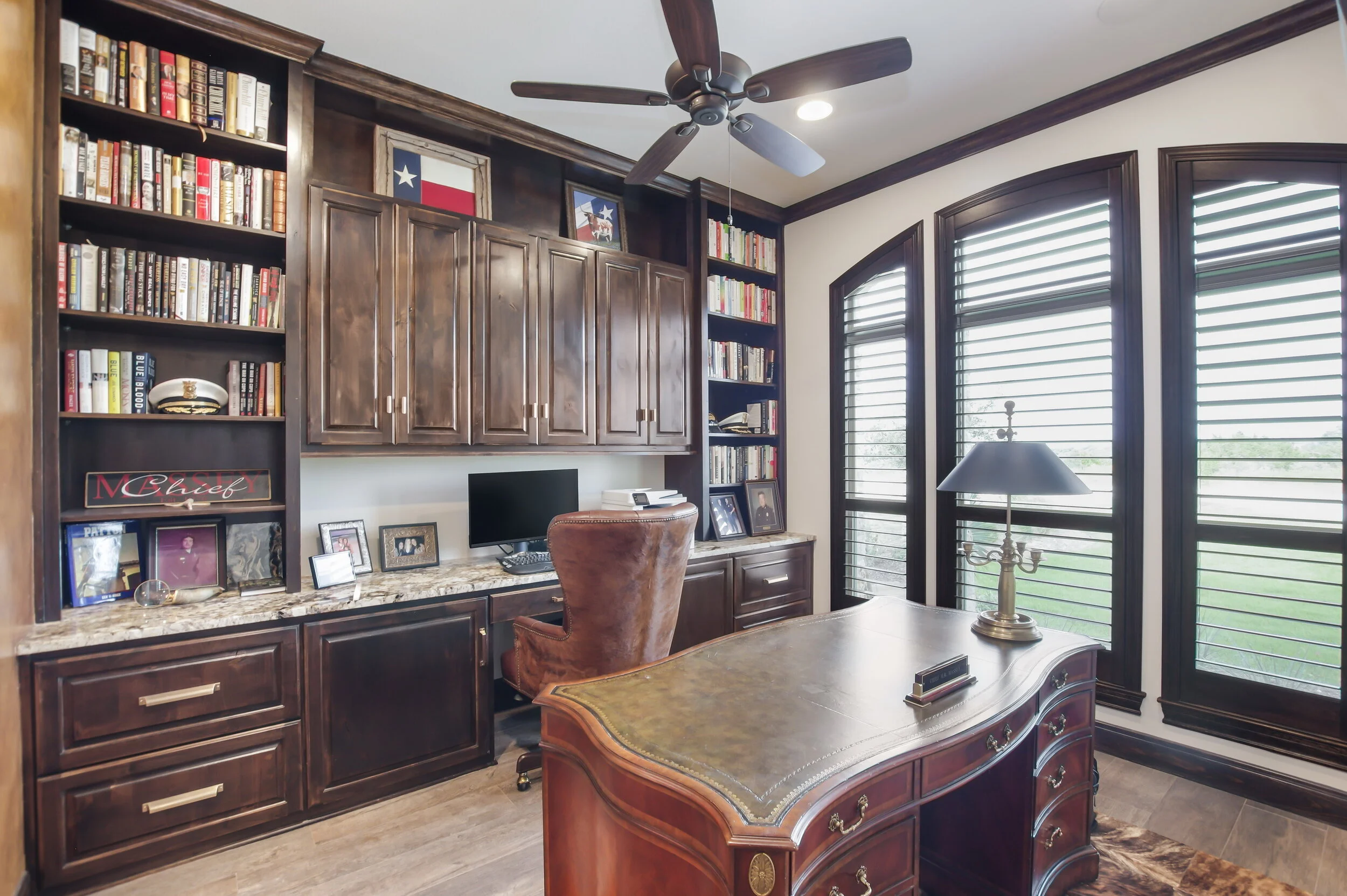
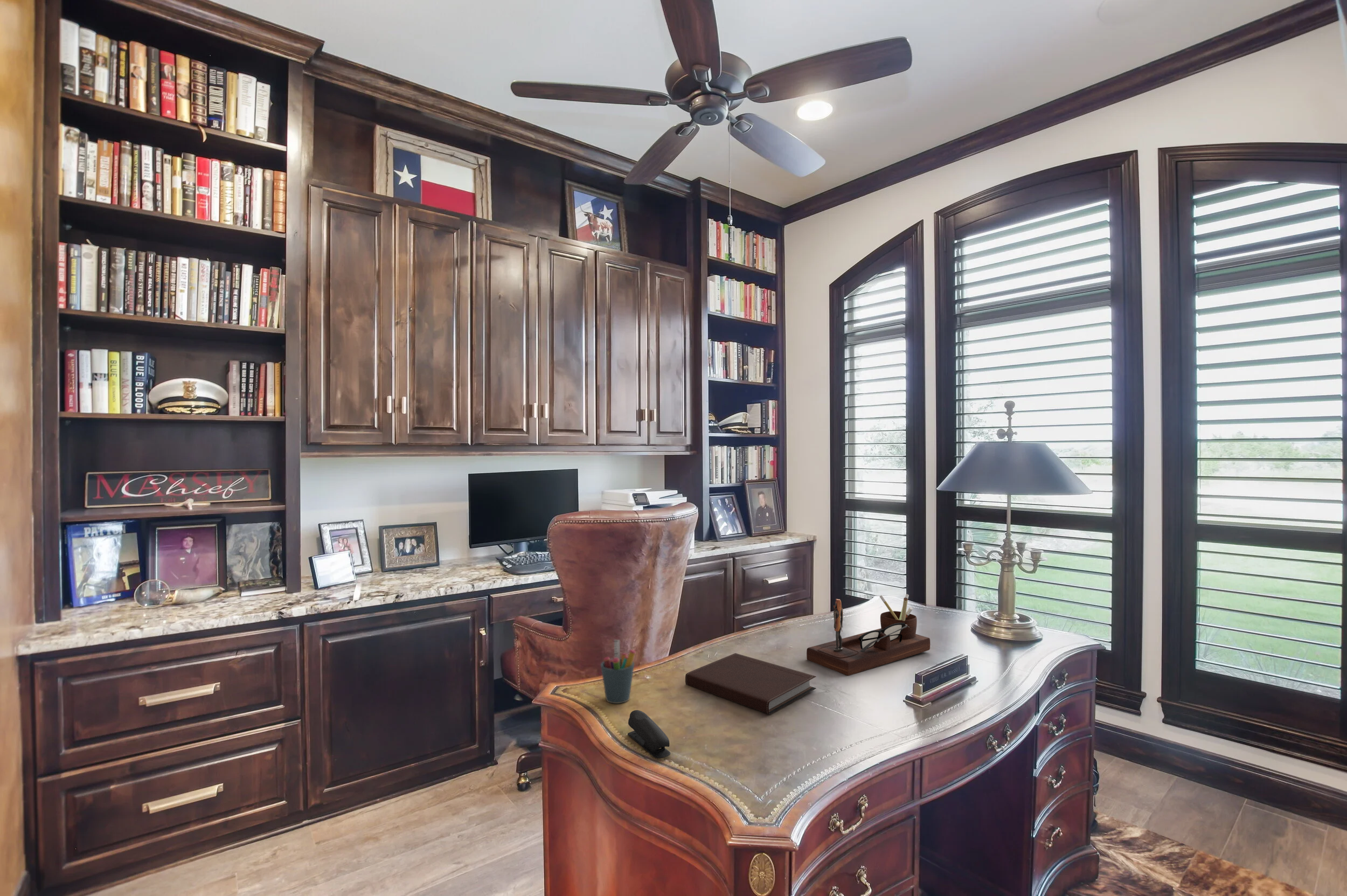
+ notebook [685,652,817,715]
+ desk organizer [806,594,931,676]
+ pen holder [600,639,636,704]
+ stapler [627,710,671,759]
